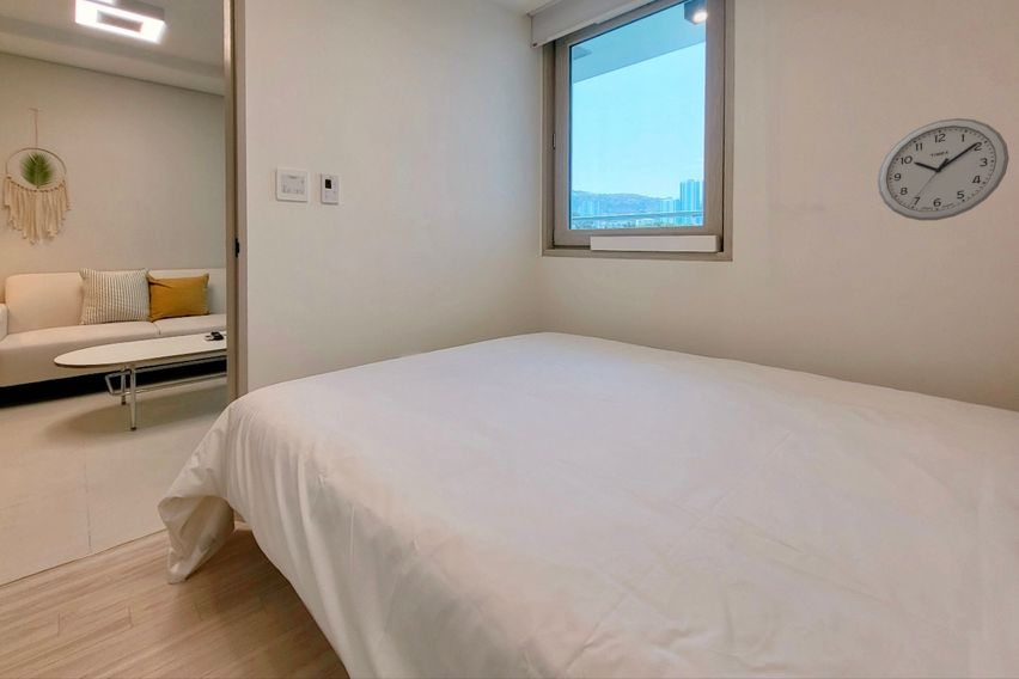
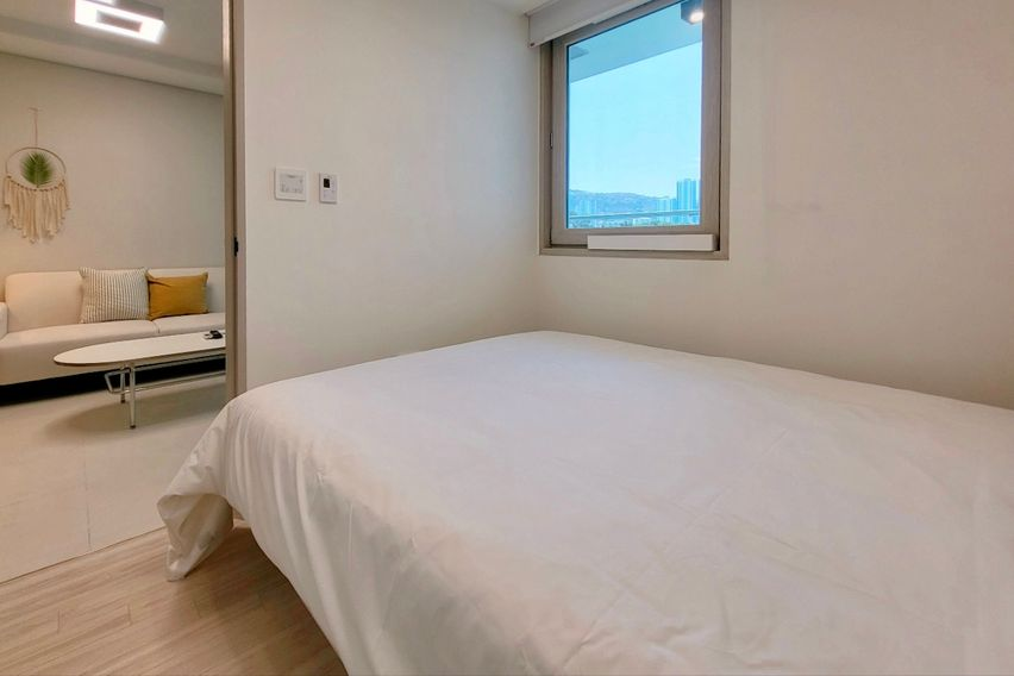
- wall clock [877,117,1011,221]
